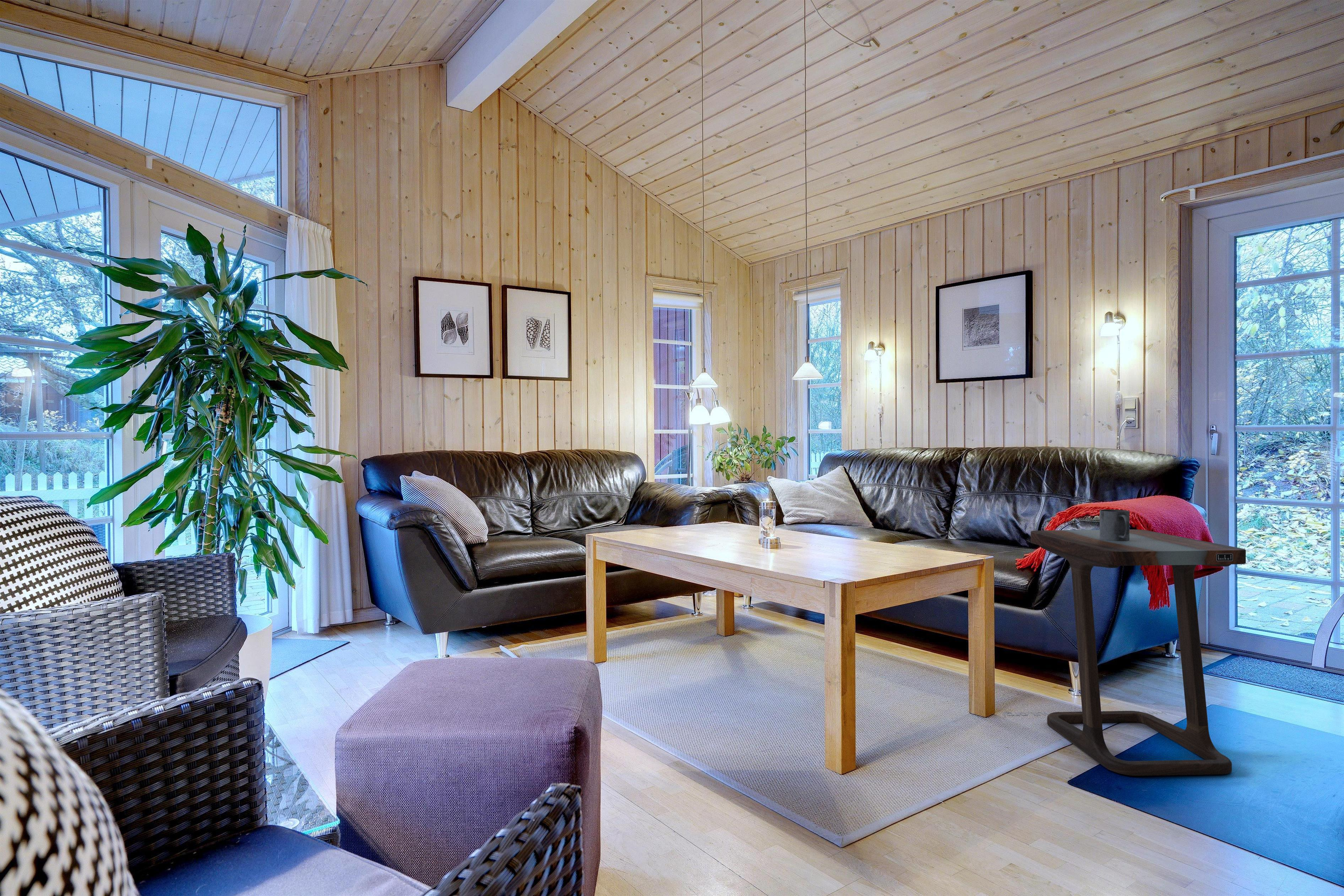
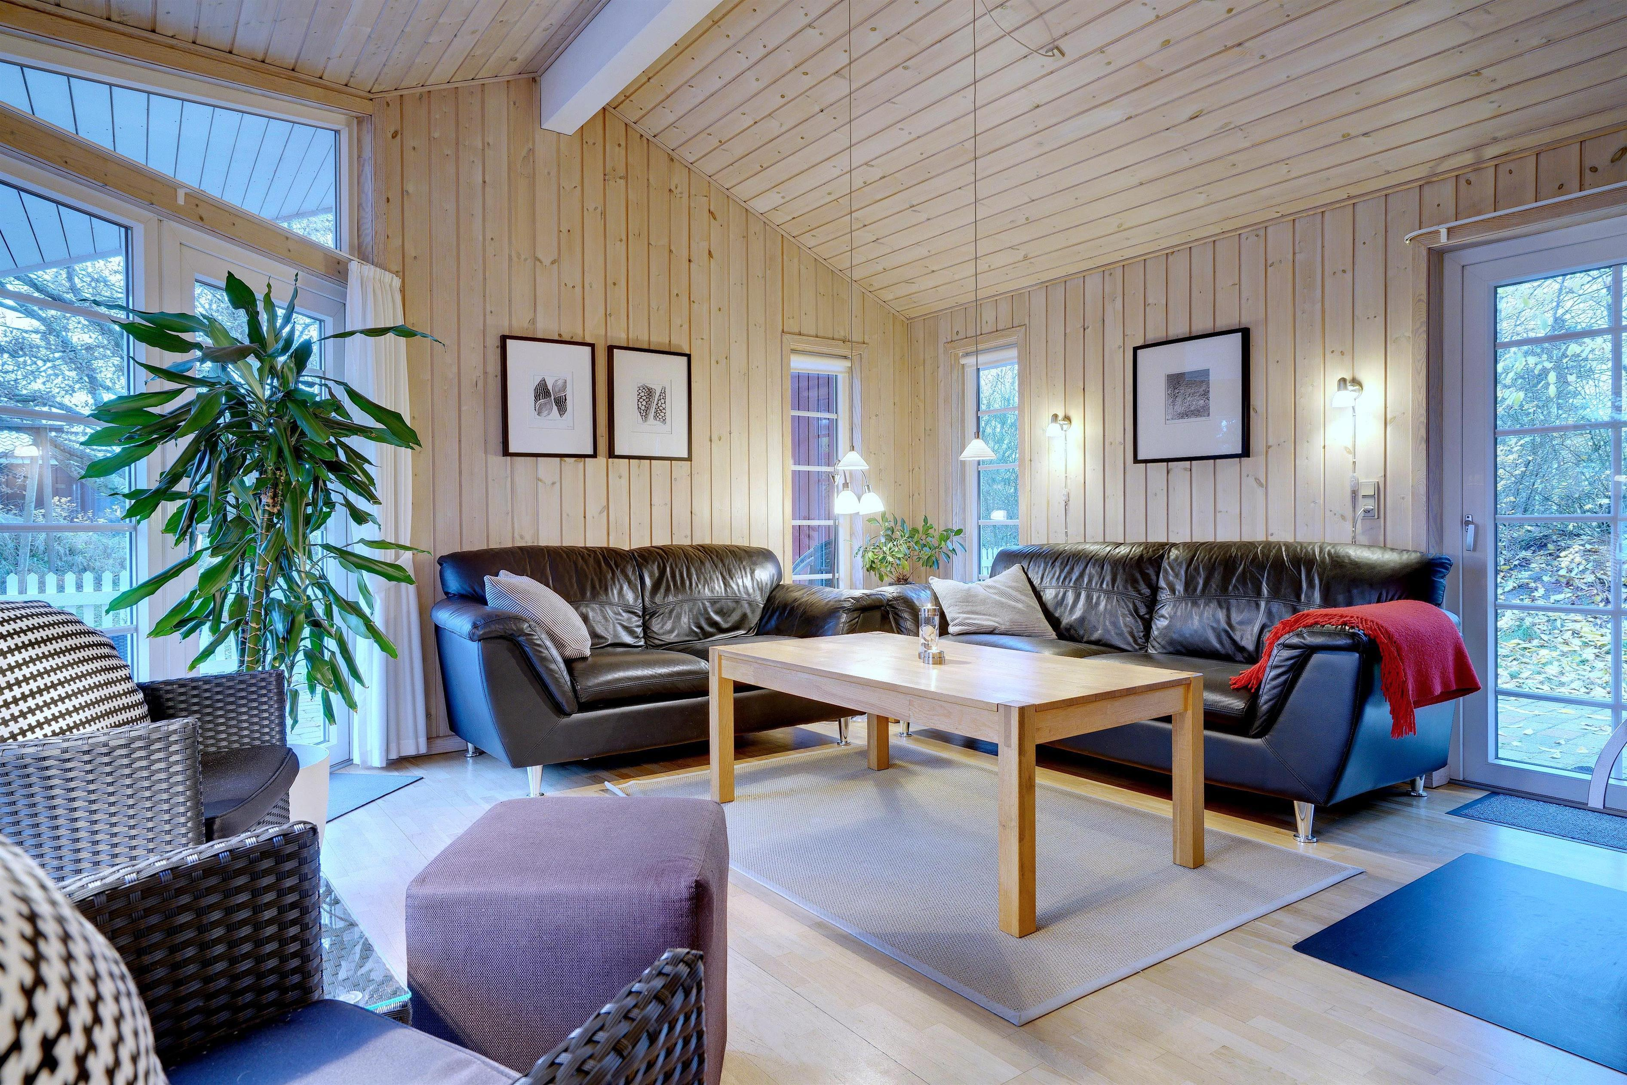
- side table [1002,529,1246,776]
- mug [1099,509,1130,541]
